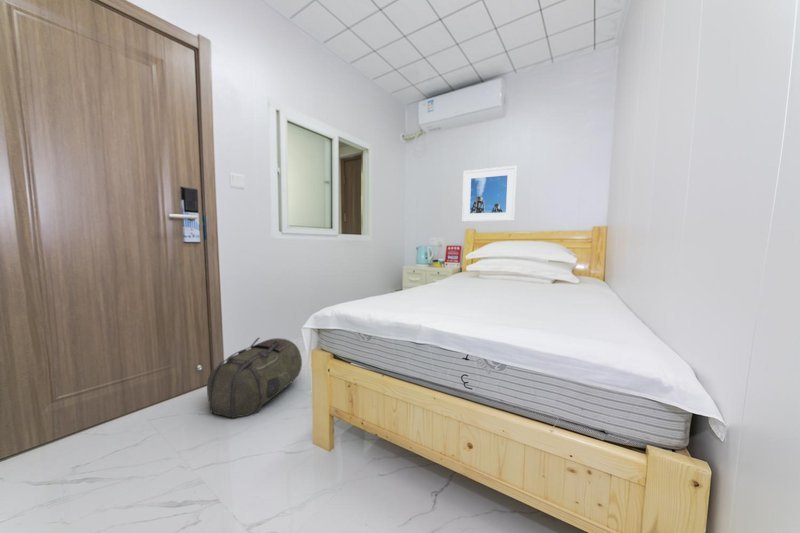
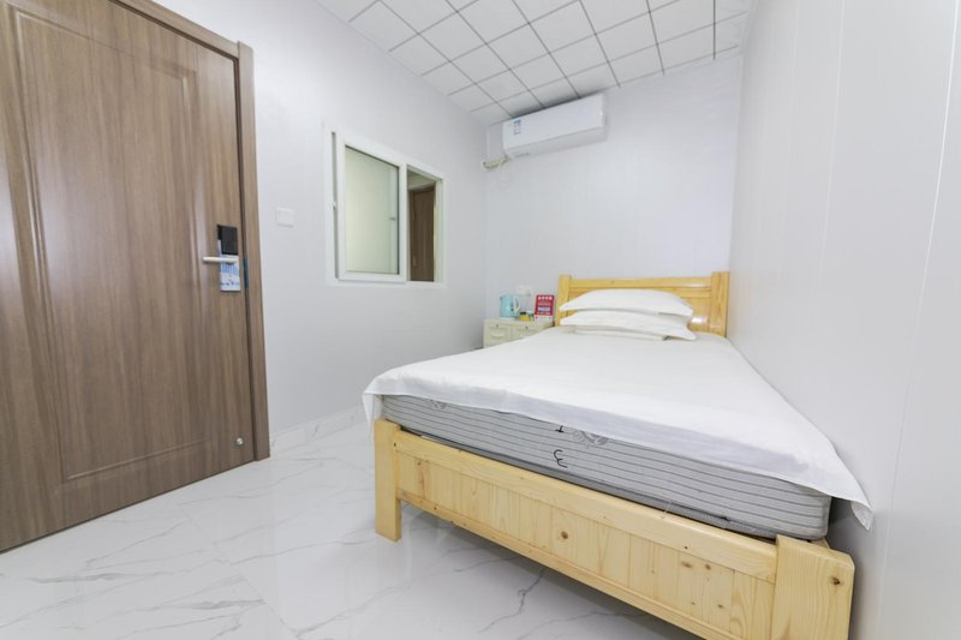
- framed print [461,165,518,223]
- backpack [206,336,303,419]
